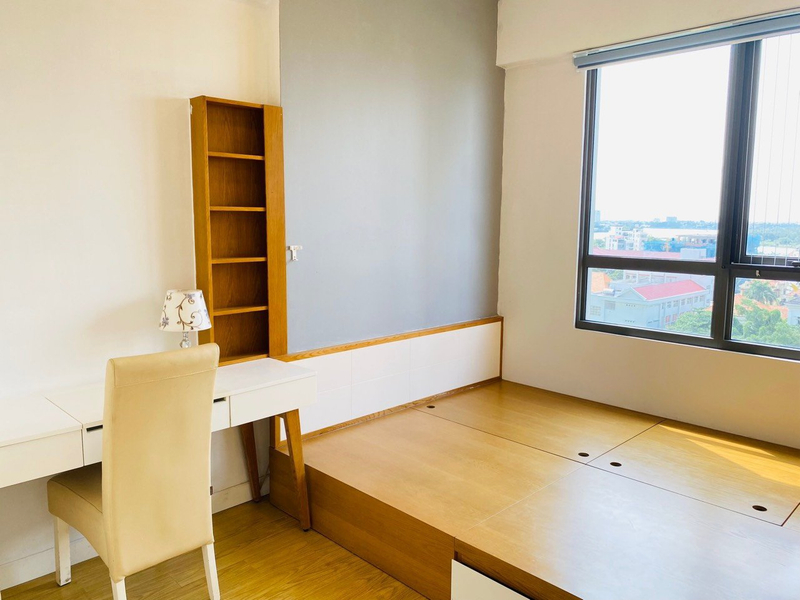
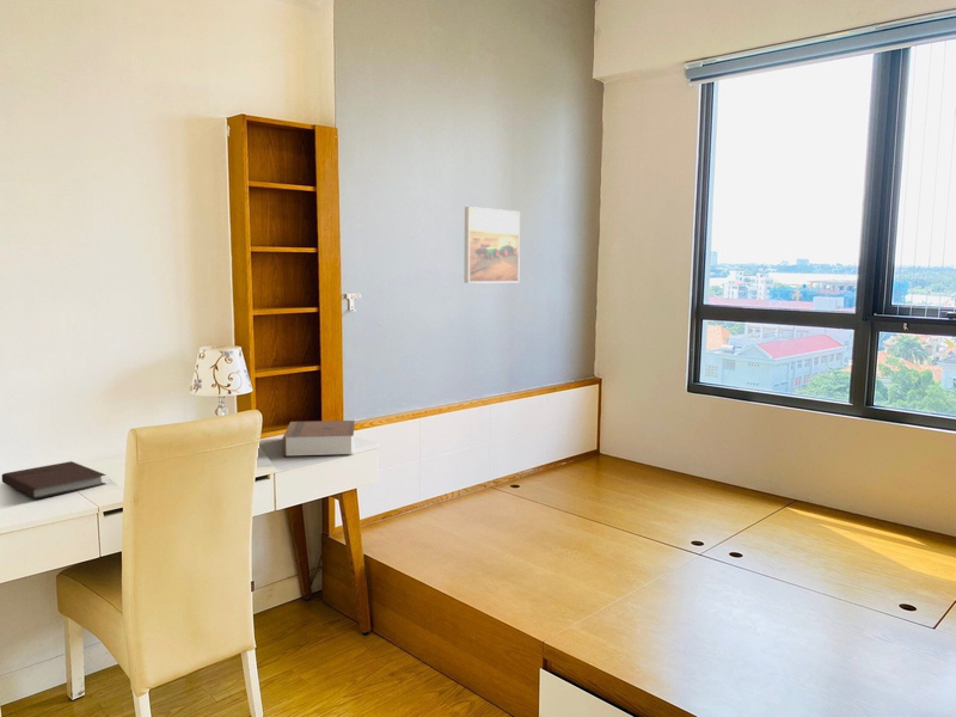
+ book [281,419,356,456]
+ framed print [464,206,521,284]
+ notebook [1,460,108,500]
